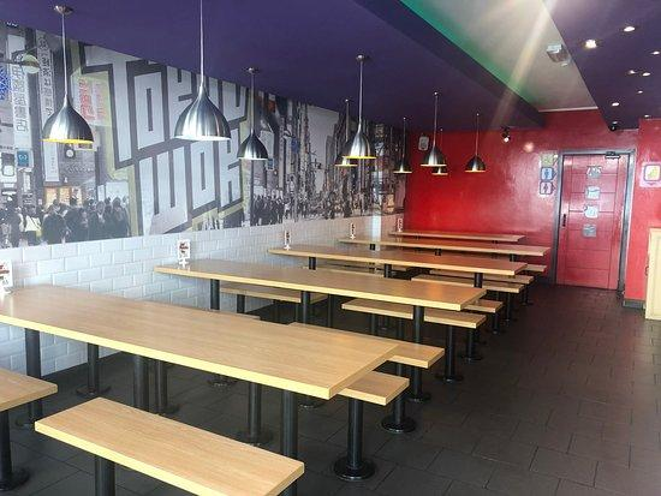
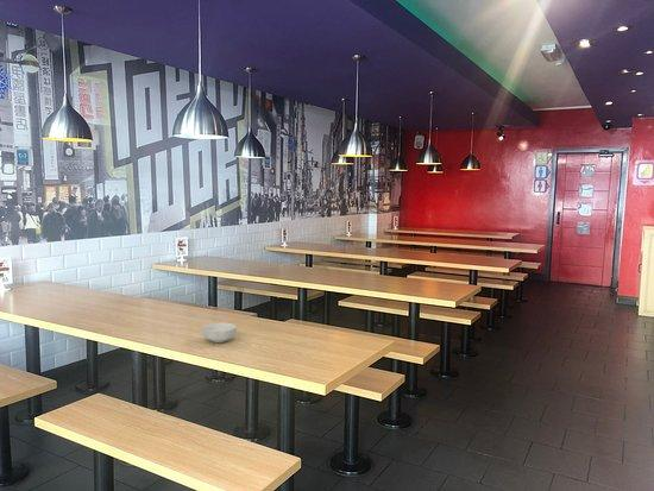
+ cereal bowl [201,322,238,344]
